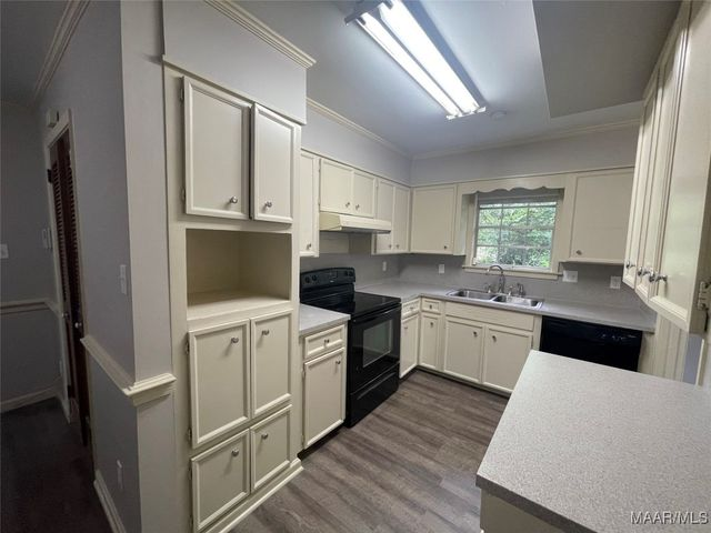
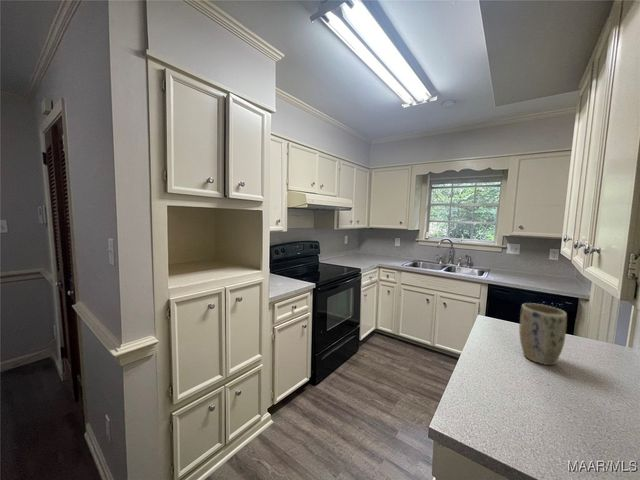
+ plant pot [518,302,568,366]
